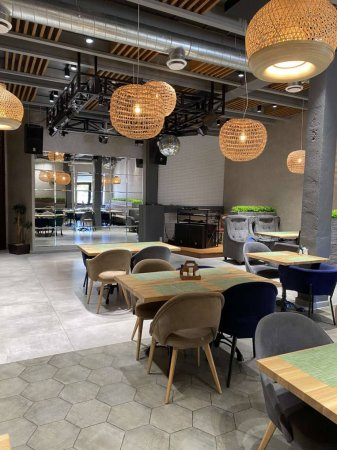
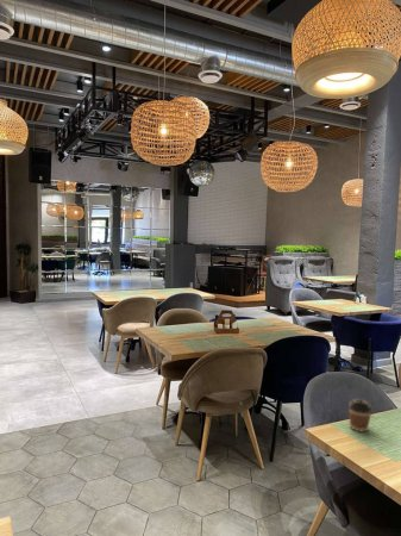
+ coffee cup [347,398,374,434]
